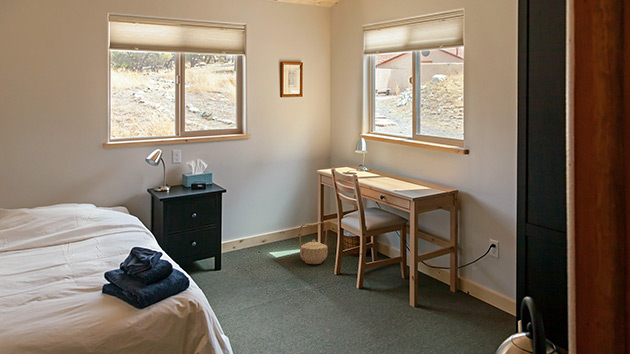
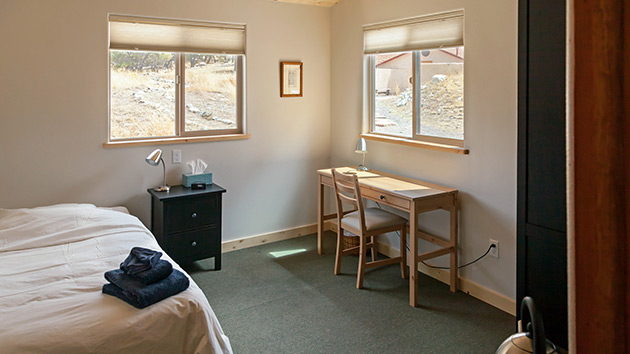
- basket [298,221,329,265]
